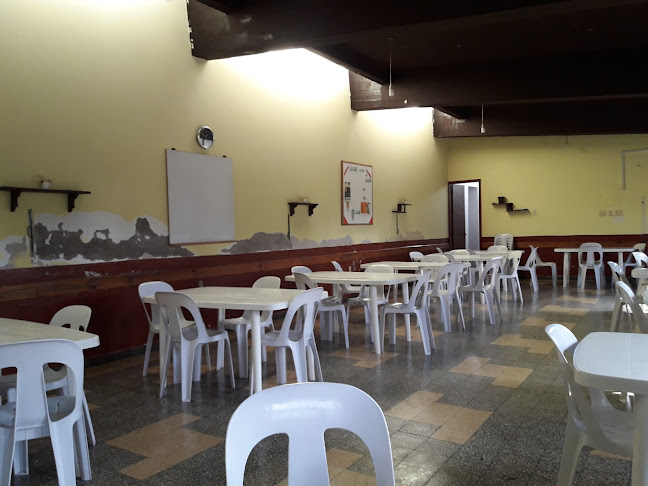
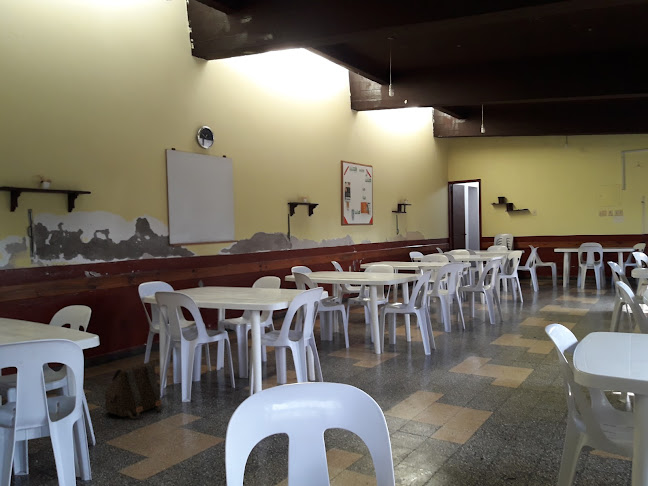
+ satchel [104,361,162,419]
